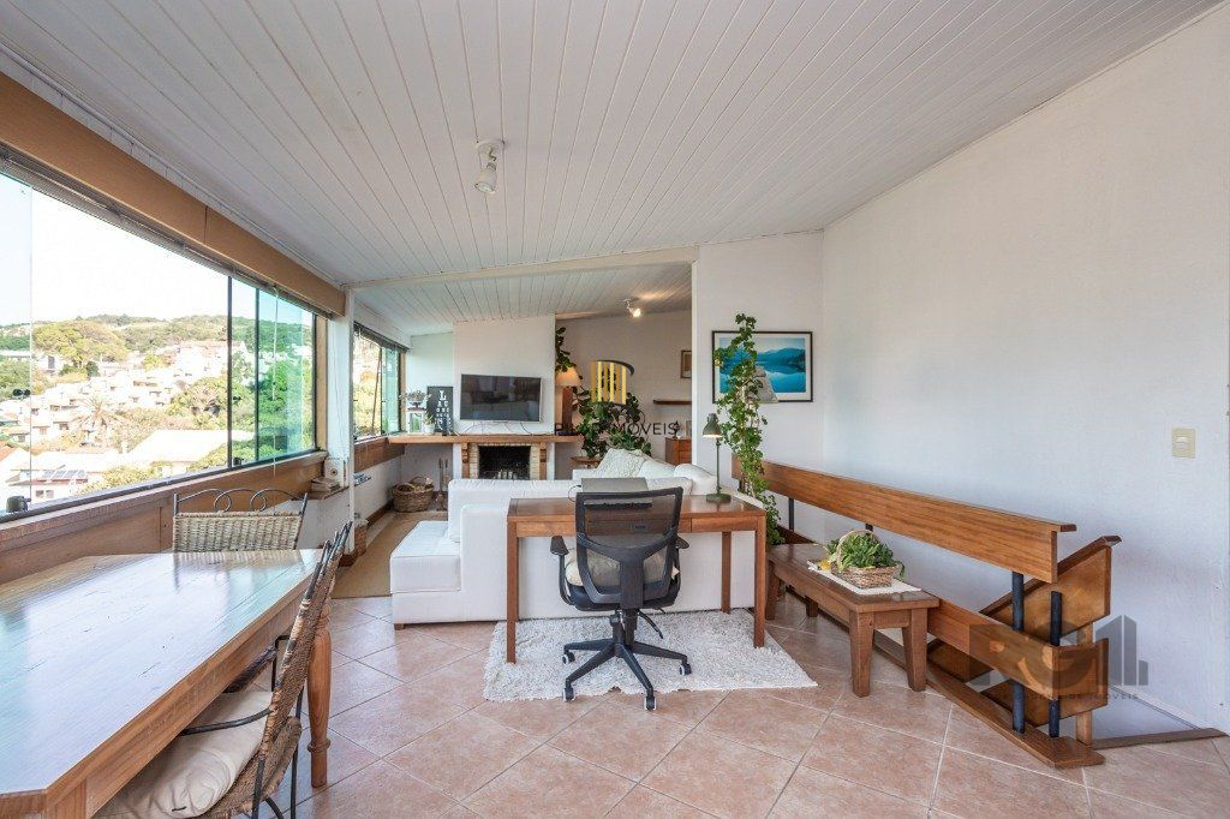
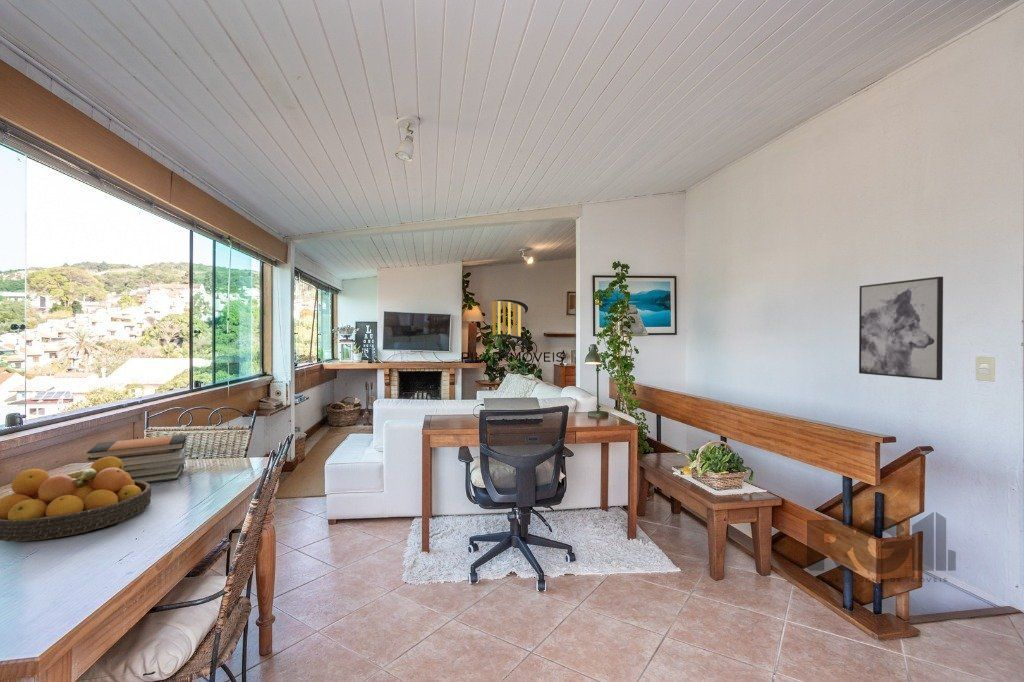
+ book stack [86,433,187,483]
+ fruit bowl [0,456,152,543]
+ wall art [858,276,944,381]
